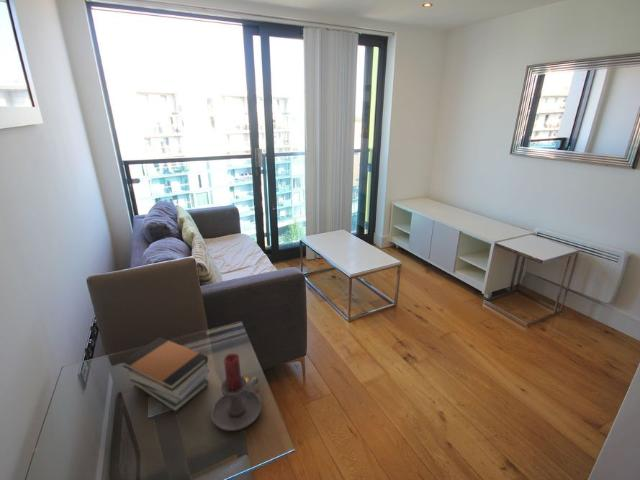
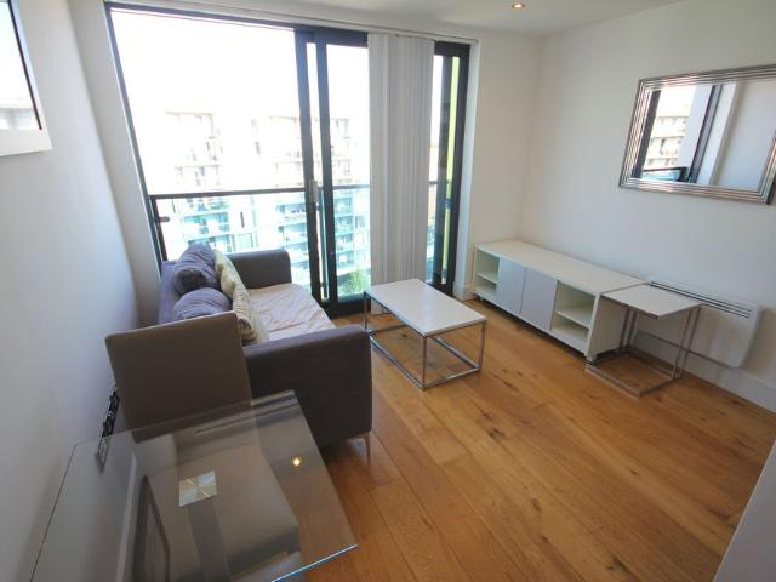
- candle holder [210,353,263,432]
- book stack [121,336,211,413]
